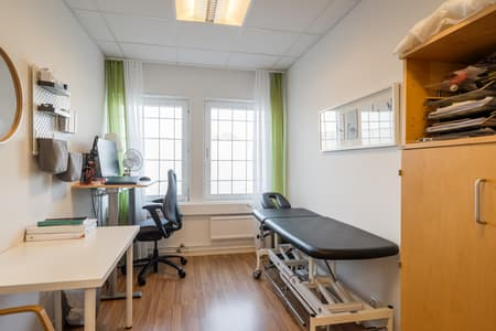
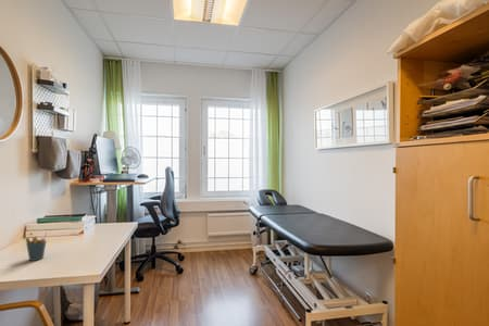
+ pen holder [24,231,48,262]
